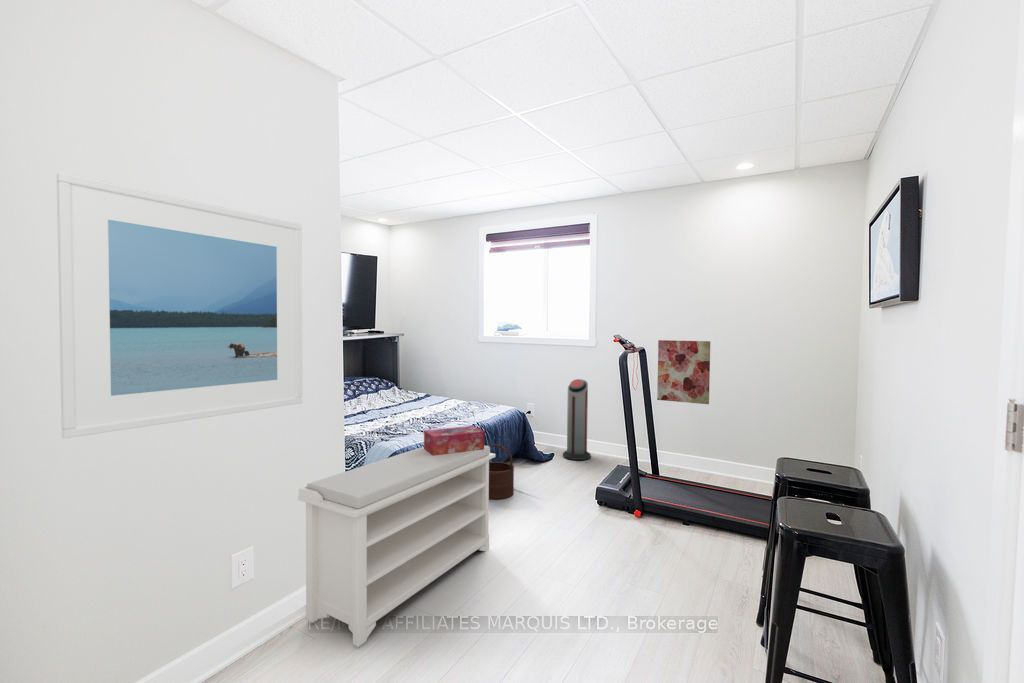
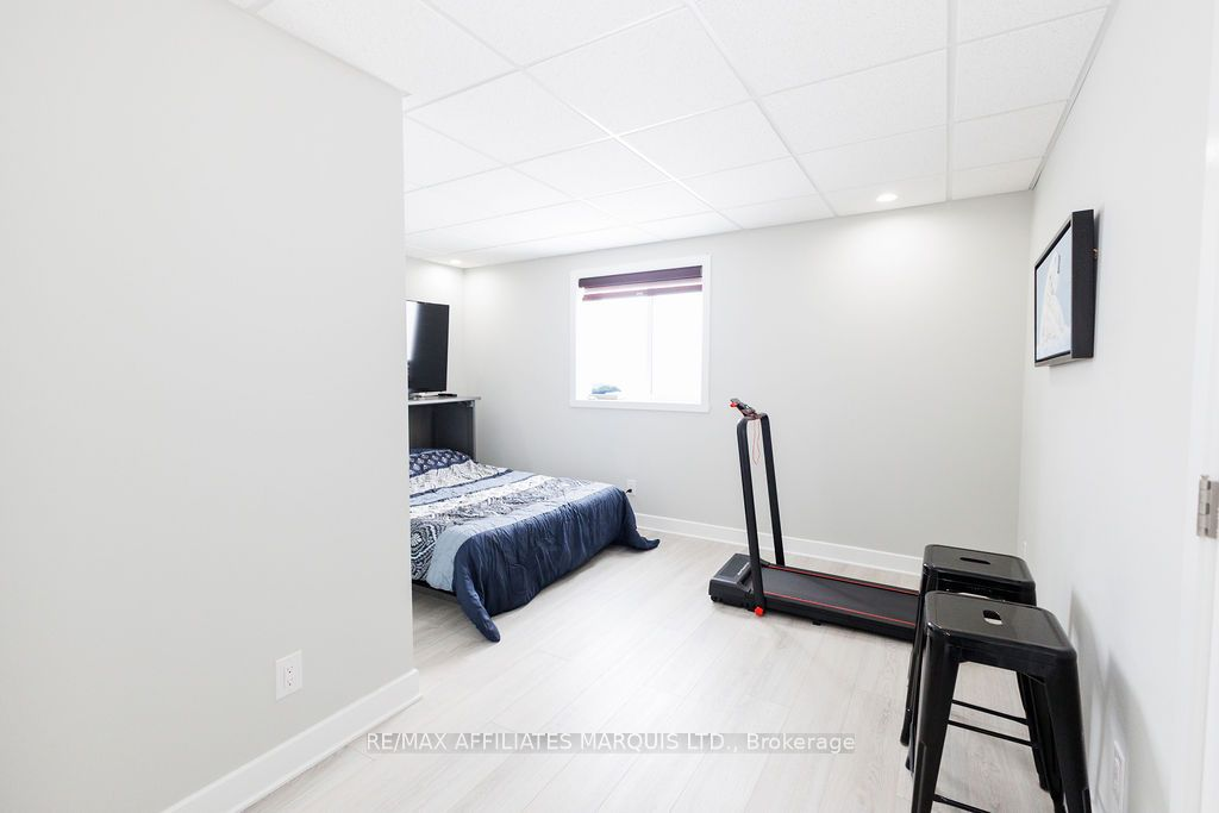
- tissue box [423,425,485,456]
- wall art [656,339,711,405]
- air purifier [562,378,592,461]
- wooden bucket [489,443,515,500]
- bench [297,445,496,648]
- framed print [56,172,303,439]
